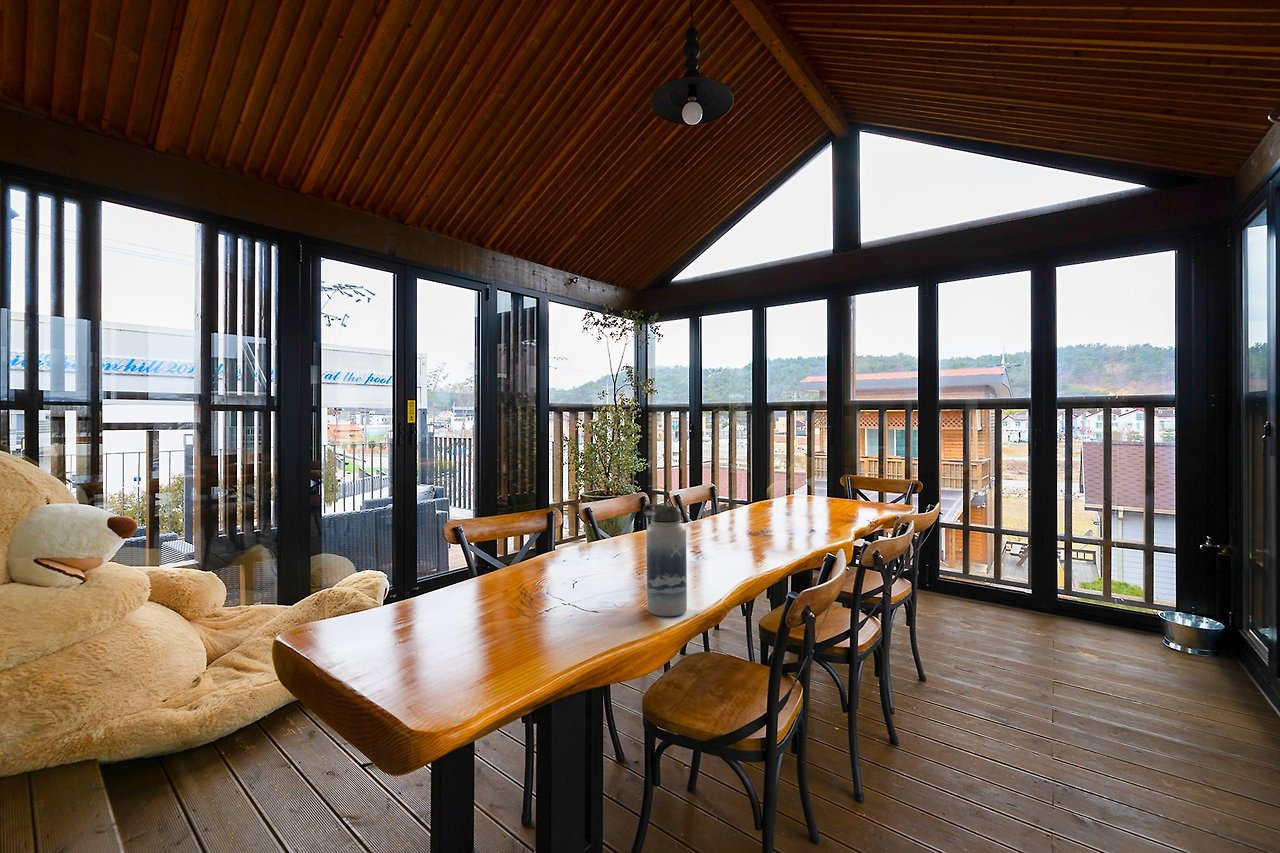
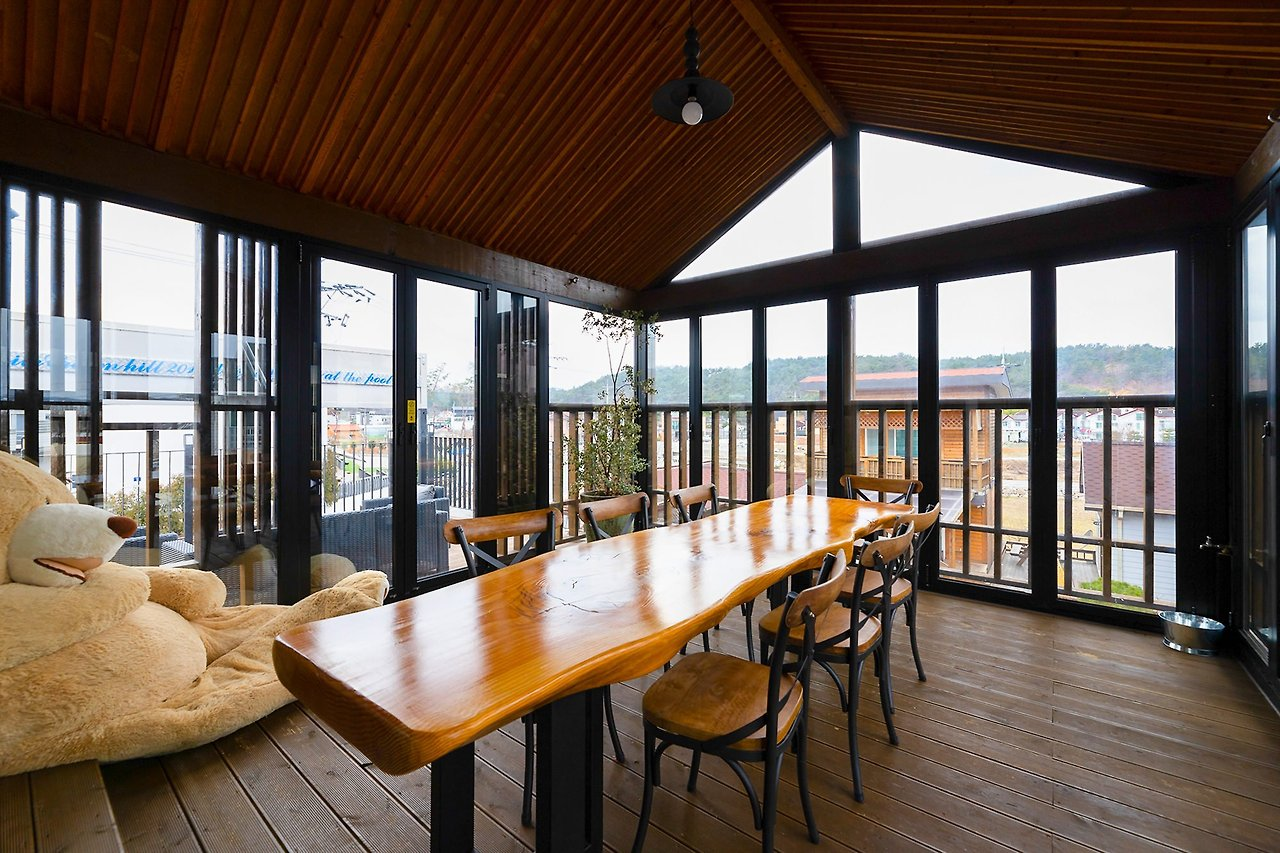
- water bottle [642,500,688,617]
